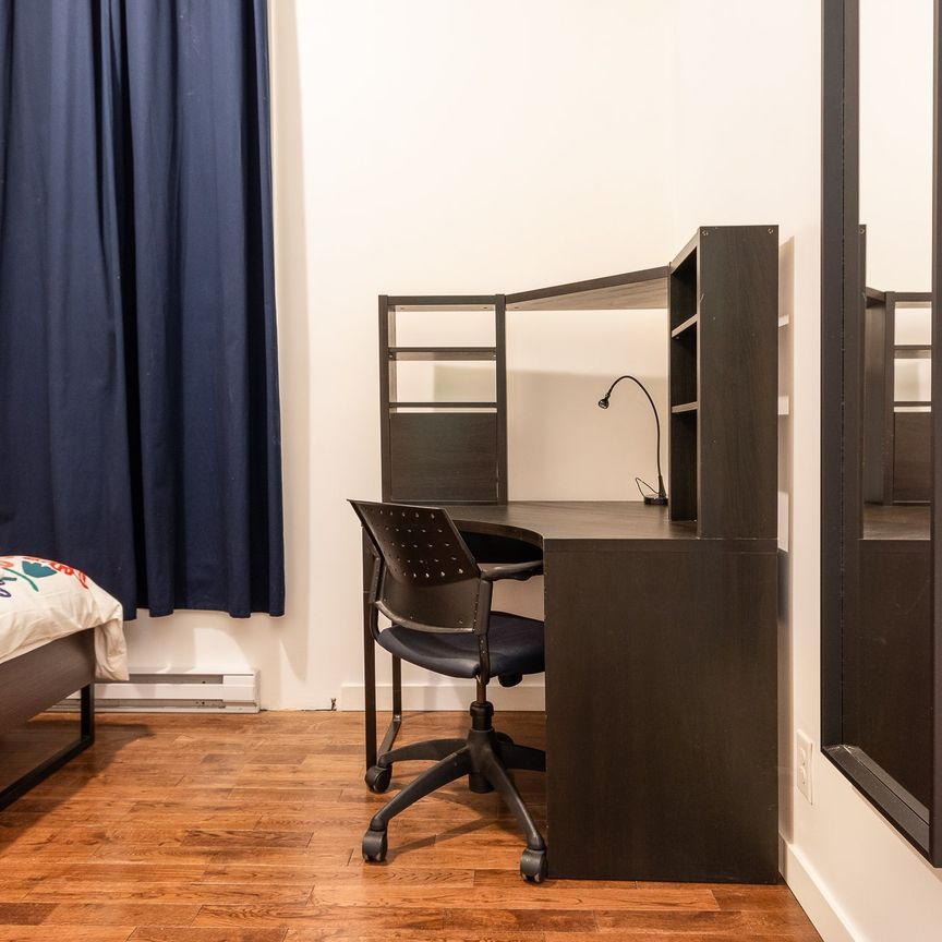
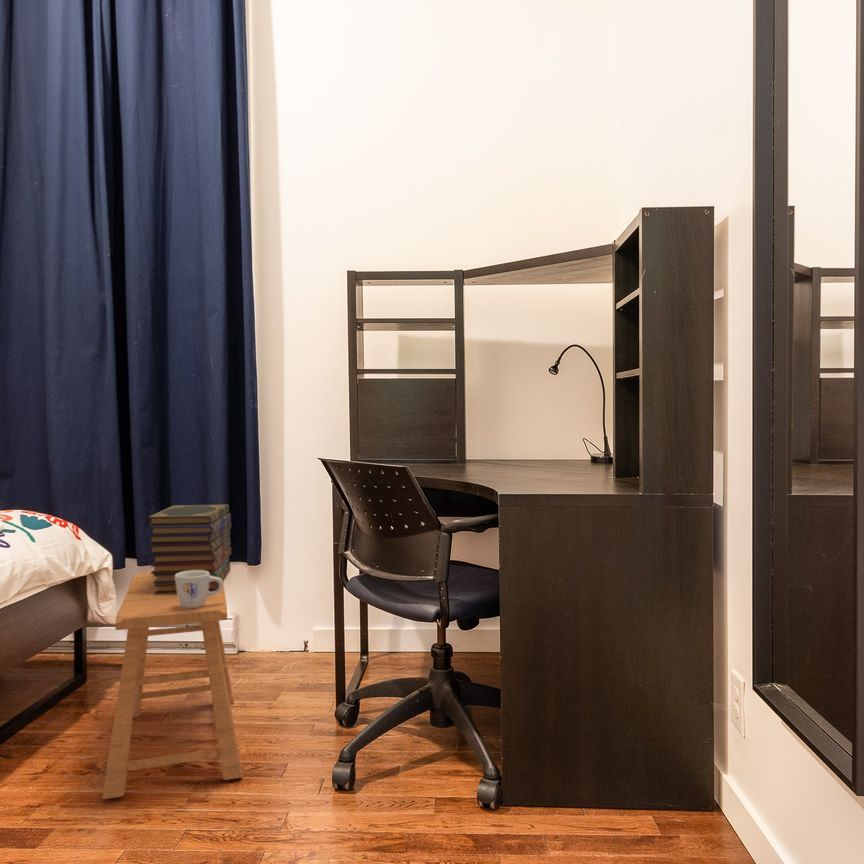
+ mug [175,570,224,609]
+ stool [101,571,244,800]
+ book stack [147,504,232,594]
